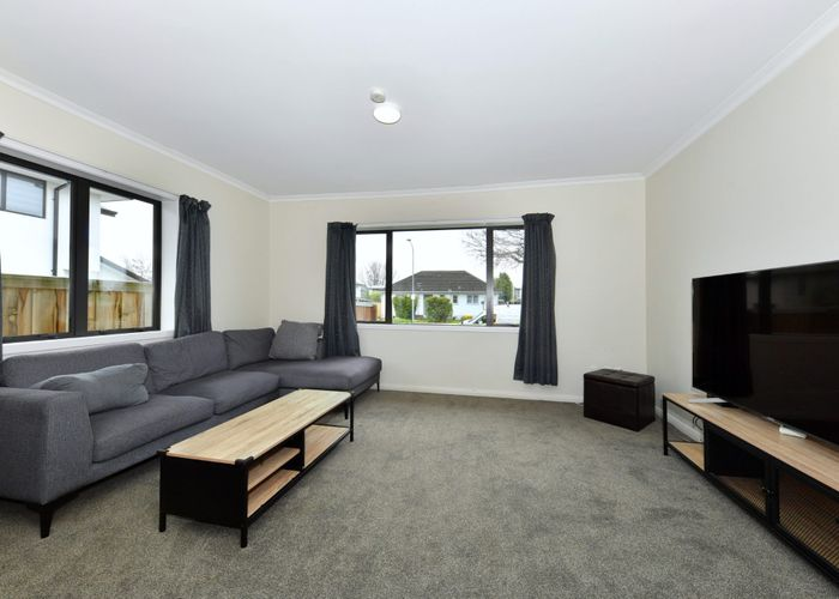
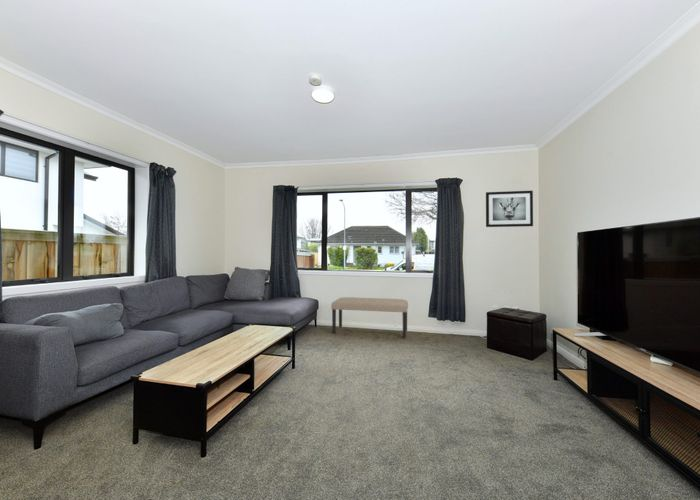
+ bench [330,296,409,339]
+ wall art [485,190,534,228]
